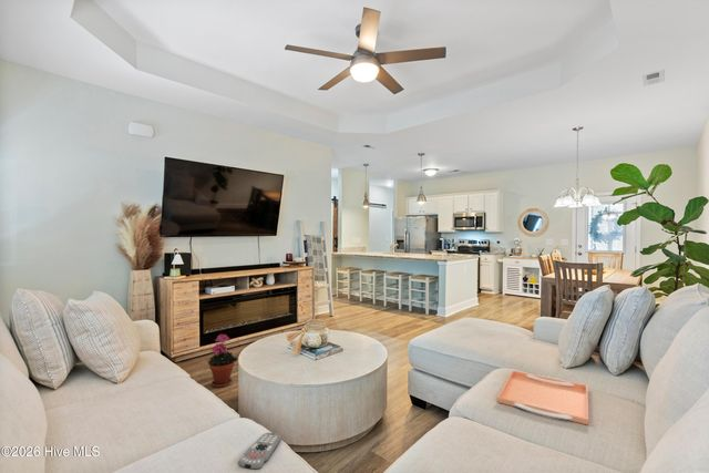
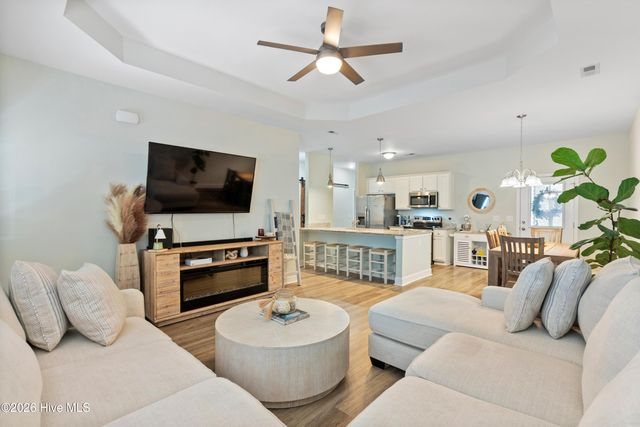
- serving tray [496,370,589,426]
- potted plant [206,332,238,389]
- remote control [237,432,282,471]
